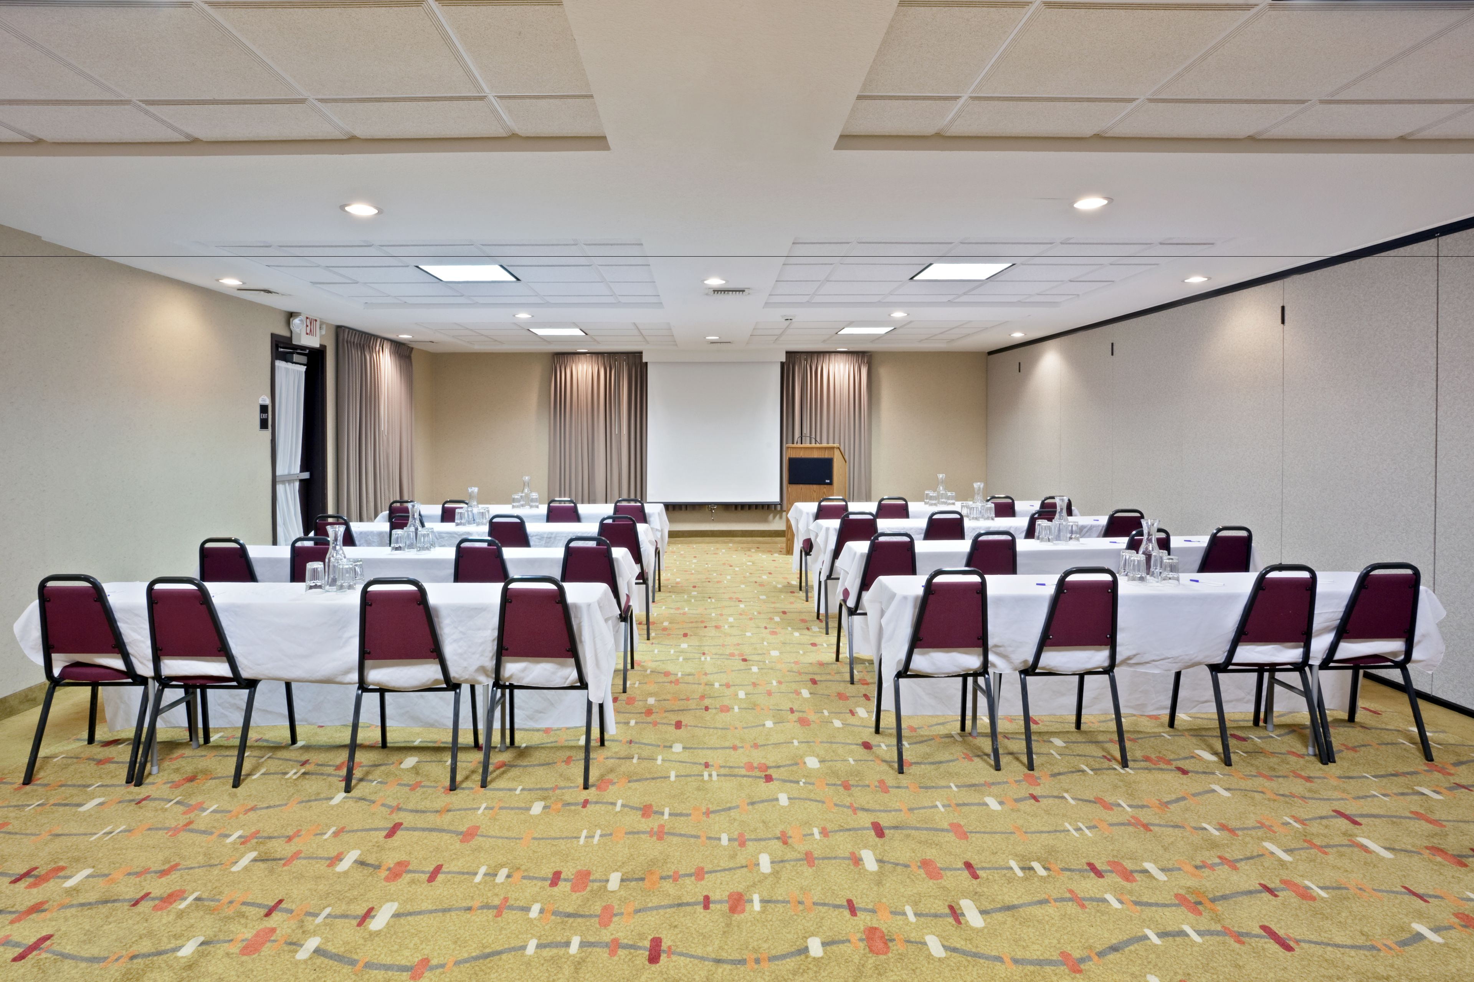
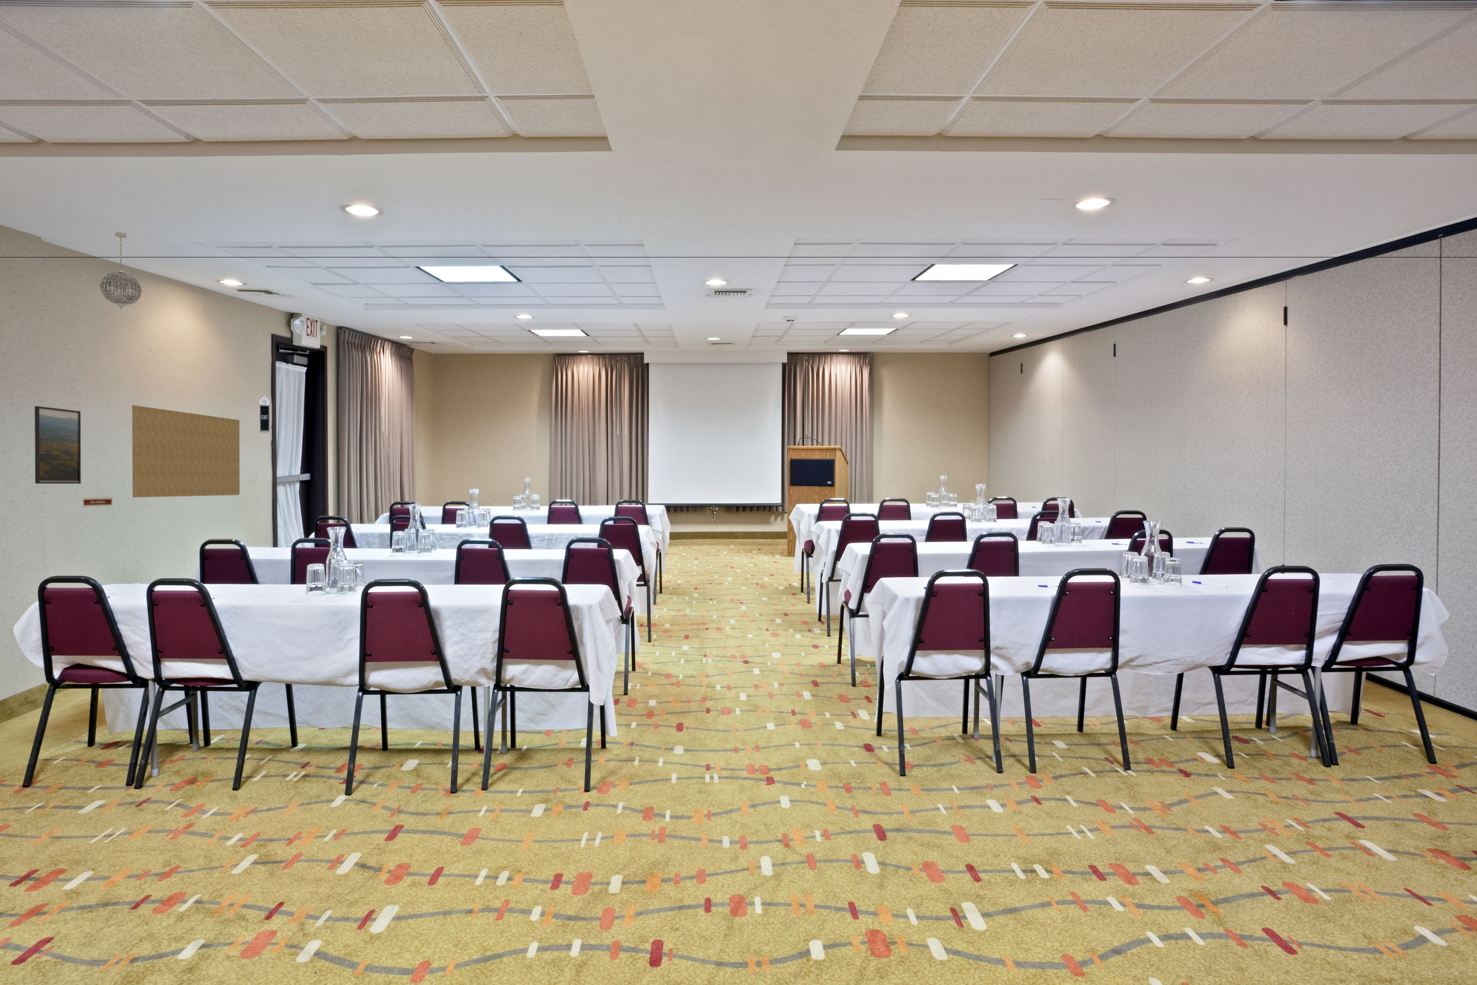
+ pendant light [99,231,143,310]
+ nameplate [82,497,113,508]
+ wall panel [132,405,240,498]
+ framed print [34,406,81,484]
